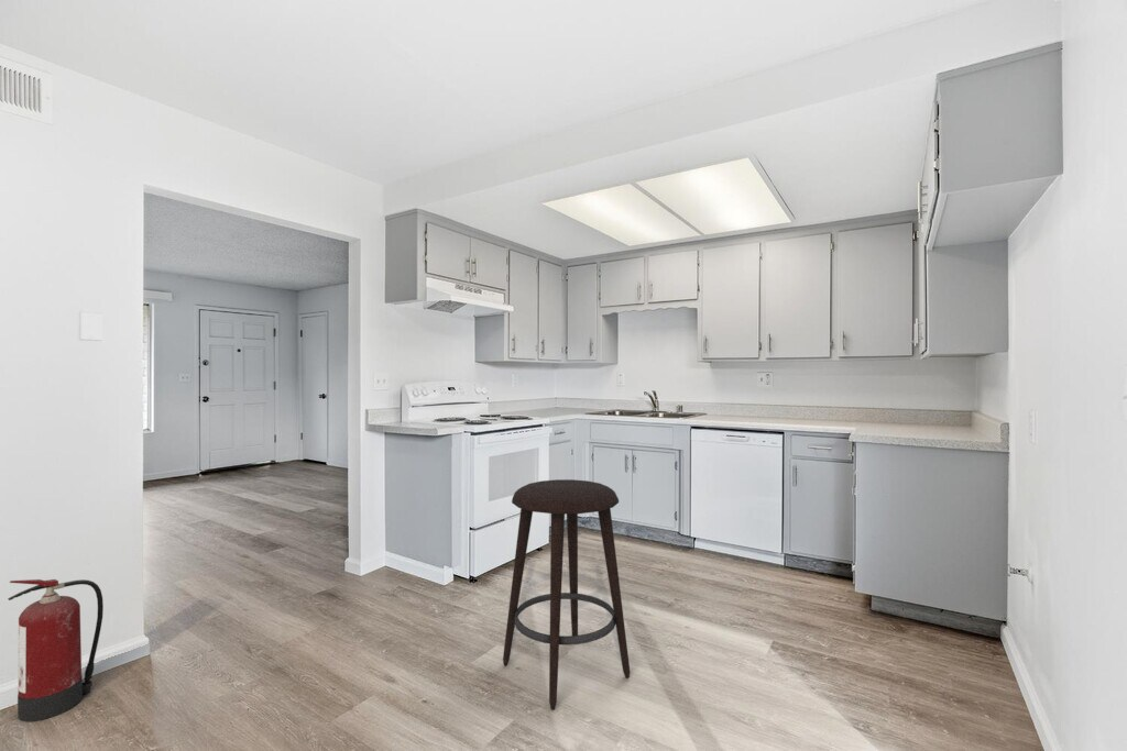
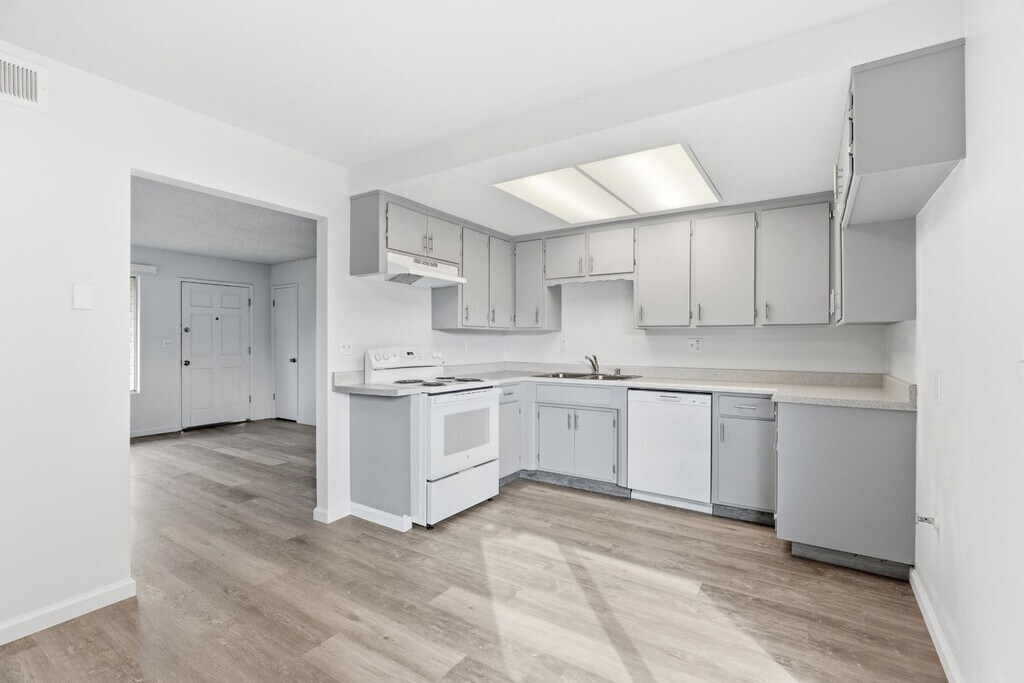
- stool [502,478,631,710]
- fire extinguisher [7,578,105,722]
